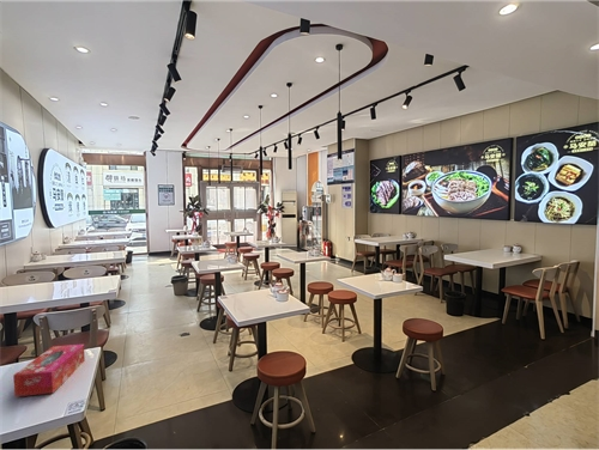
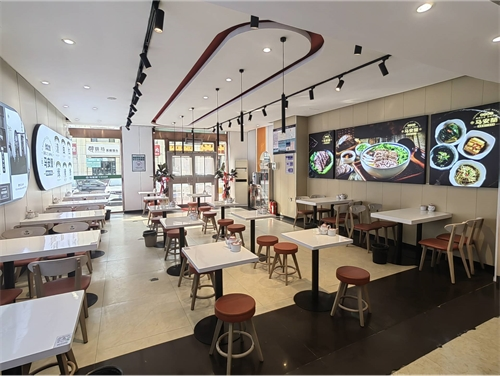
- tissue box [12,343,86,397]
